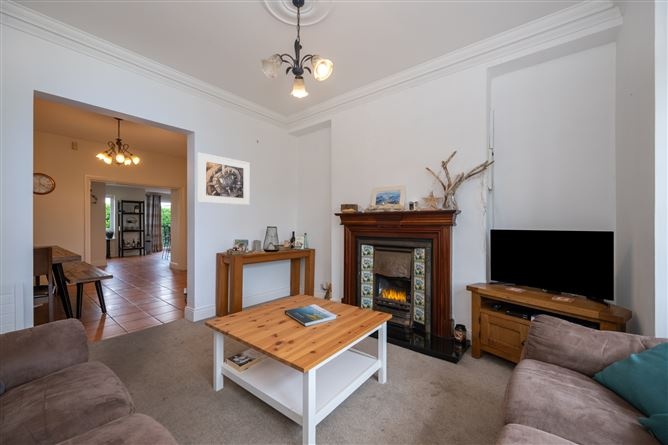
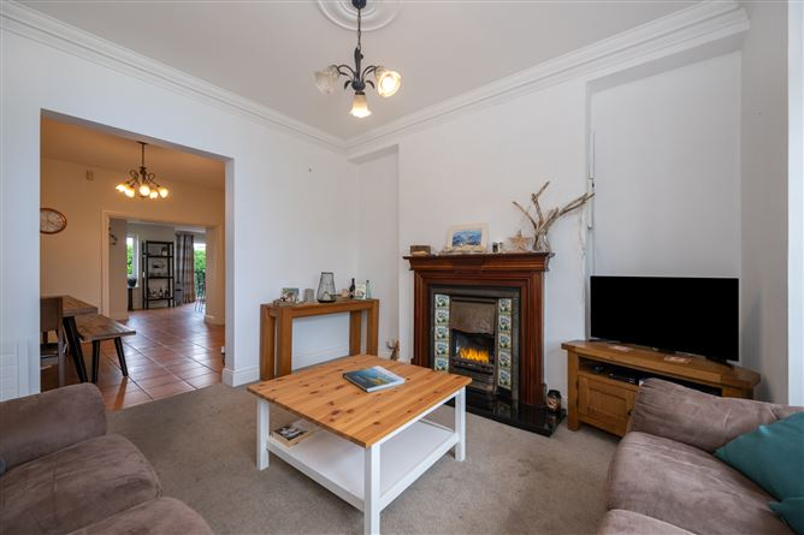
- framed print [197,152,250,206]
